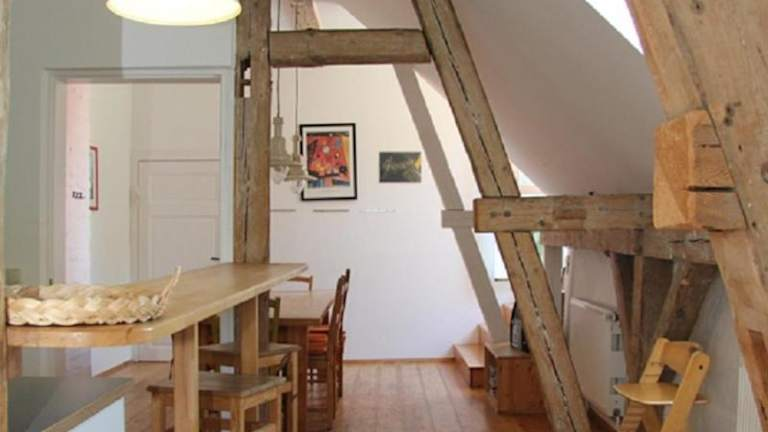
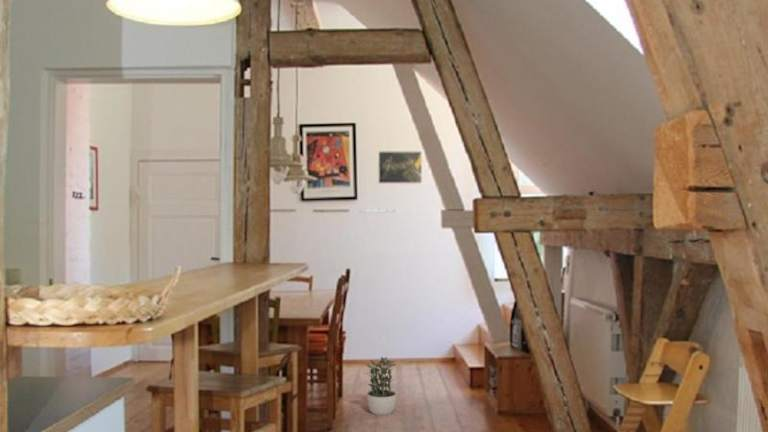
+ potted plant [364,356,398,416]
